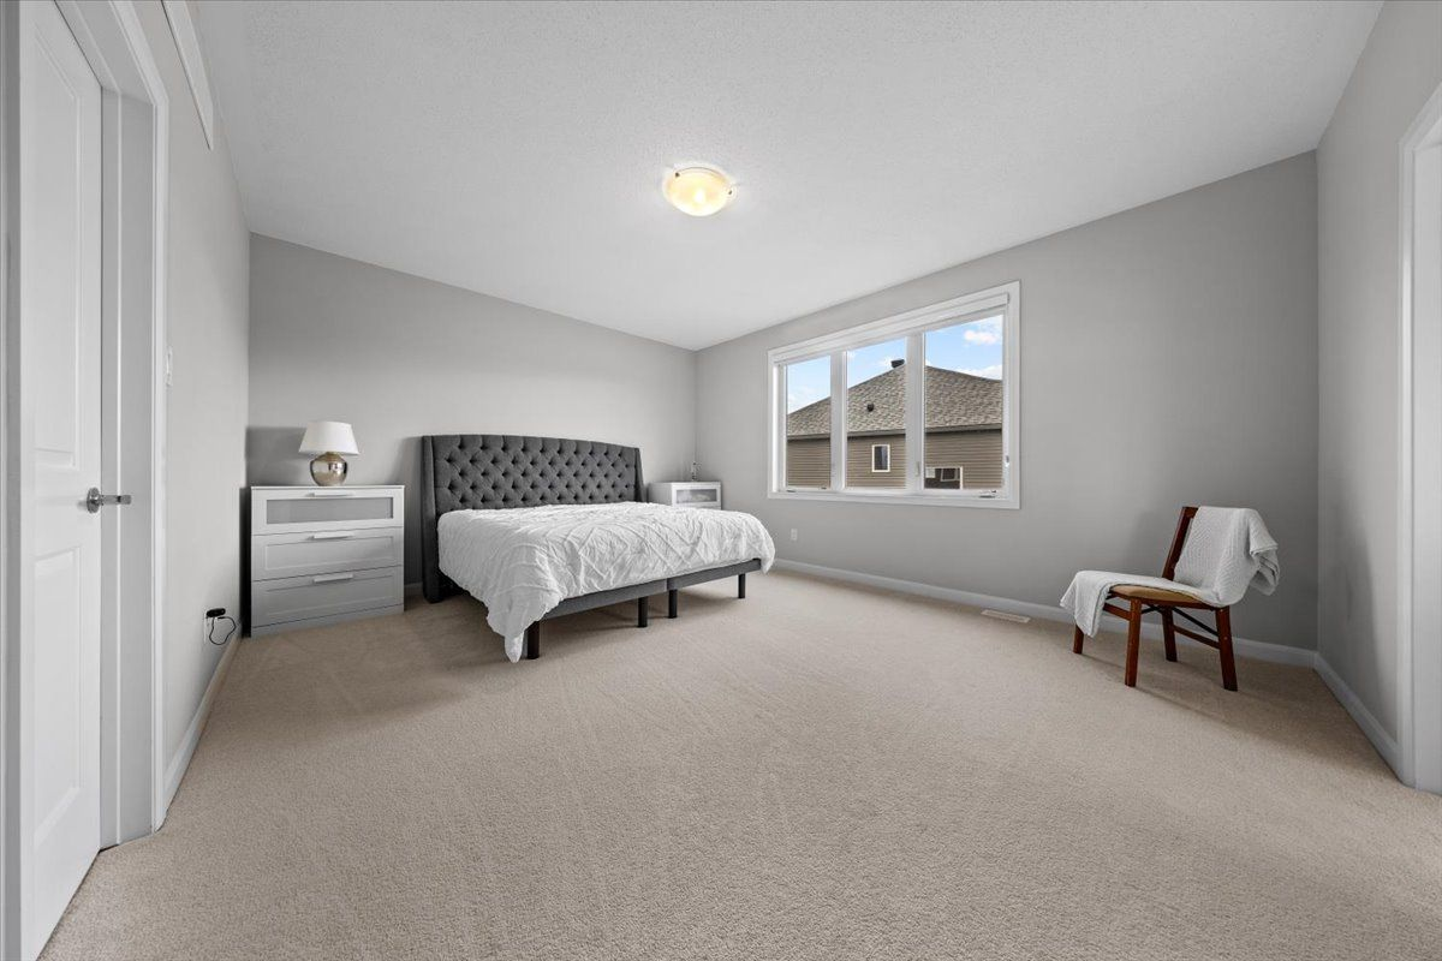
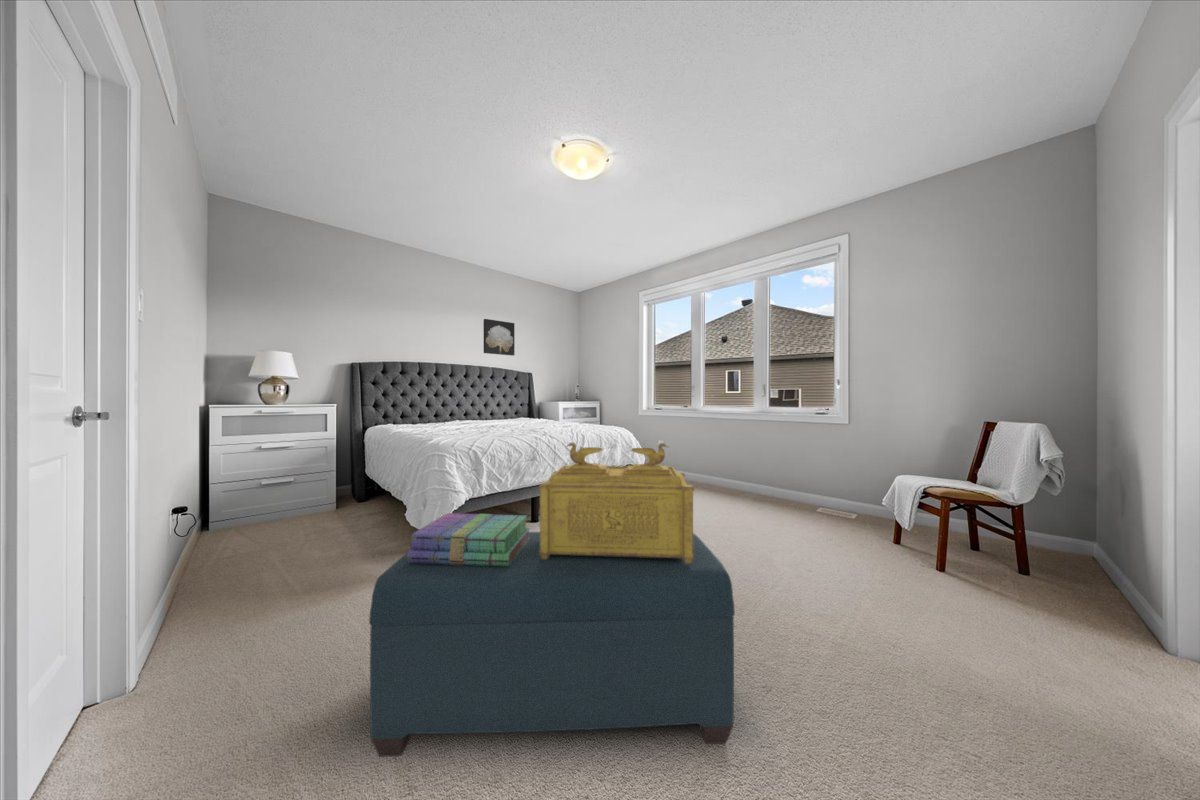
+ books [406,512,531,566]
+ bench [368,531,736,758]
+ decorative box [538,442,695,564]
+ wall art [483,318,516,357]
